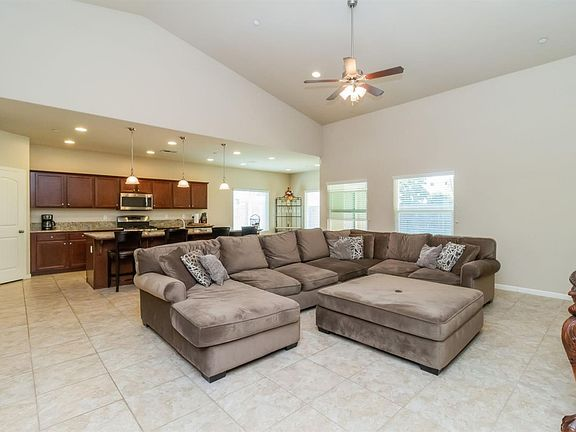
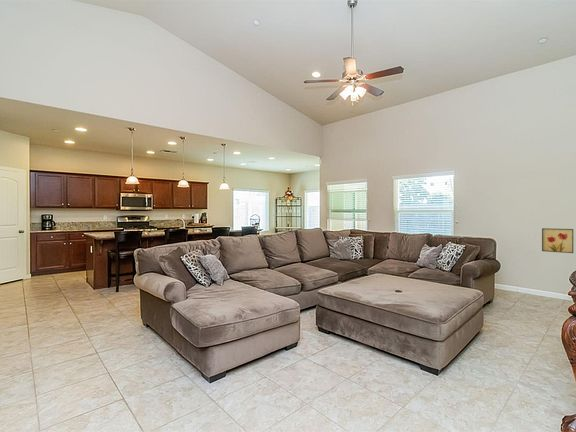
+ wall art [541,227,574,254]
